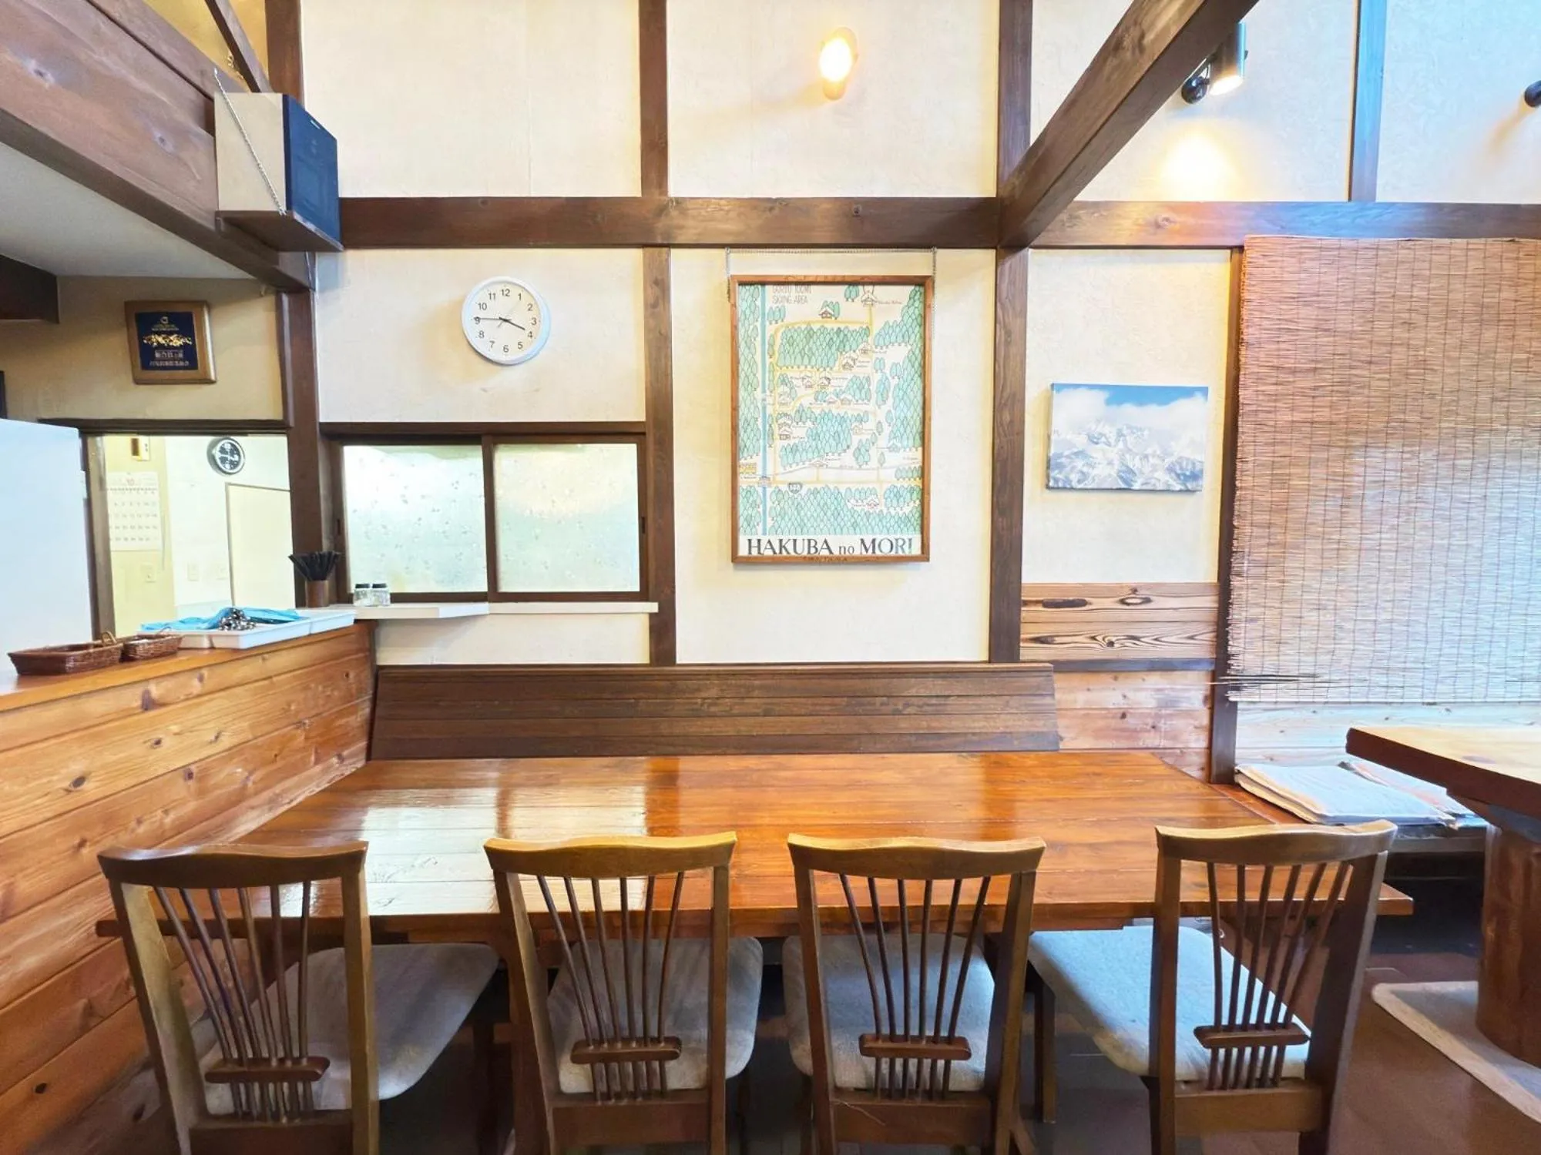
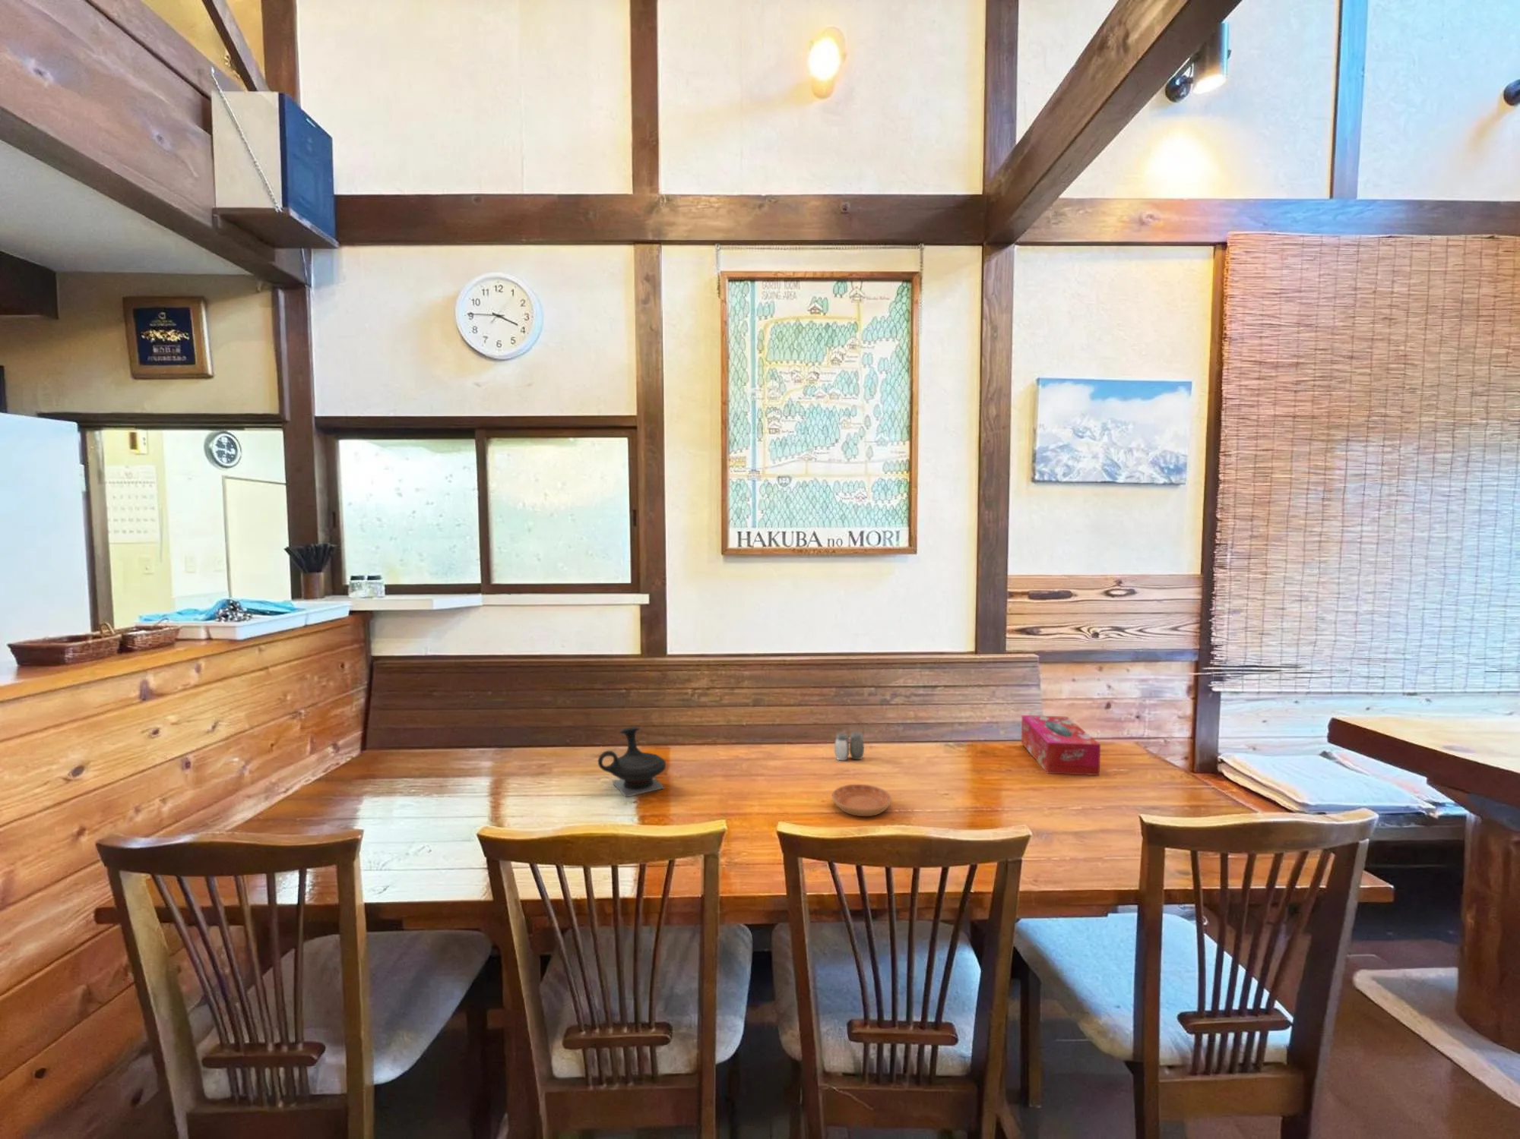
+ teapot [597,726,667,798]
+ salt and pepper shaker [834,731,865,761]
+ saucer [832,784,892,817]
+ tissue box [1021,714,1101,776]
